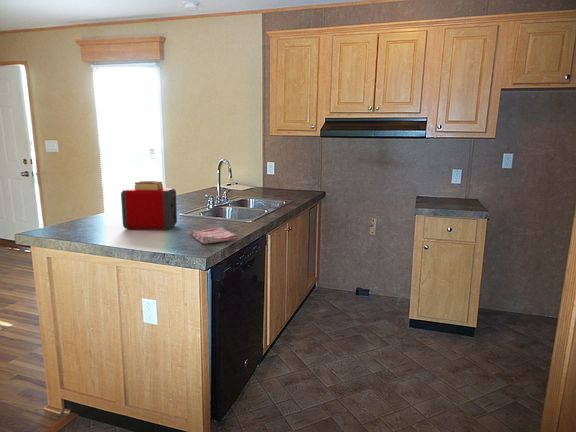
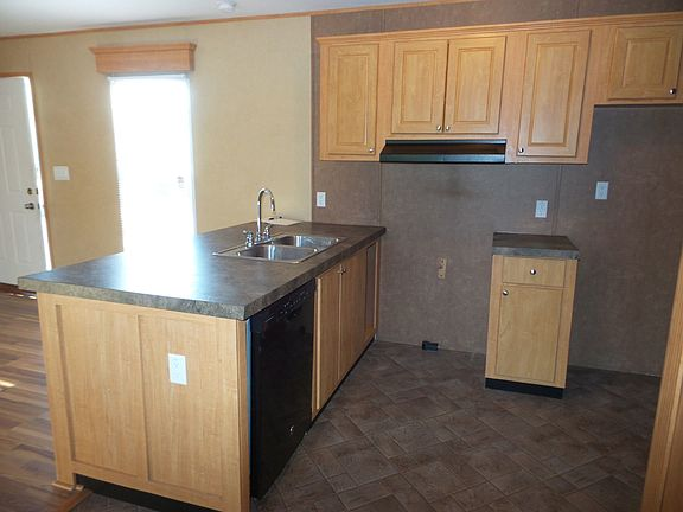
- toaster [120,180,178,230]
- dish towel [189,226,239,245]
